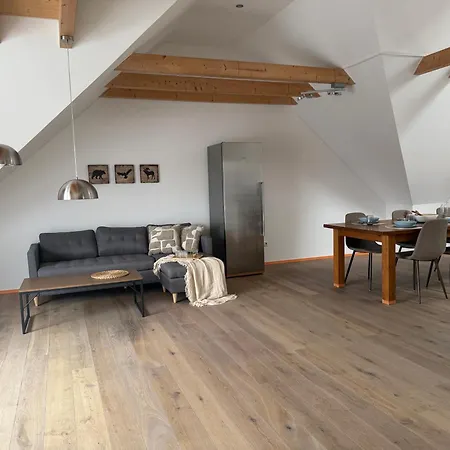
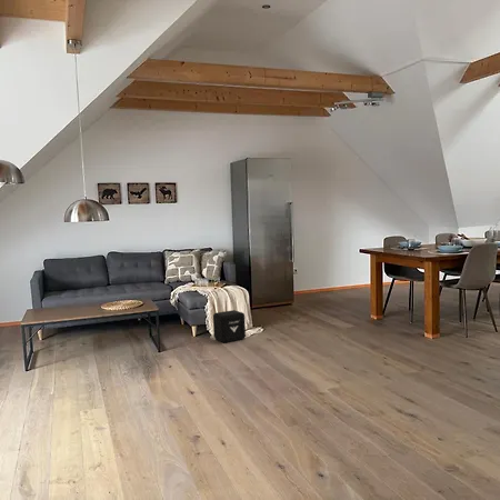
+ air purifier [212,309,247,343]
